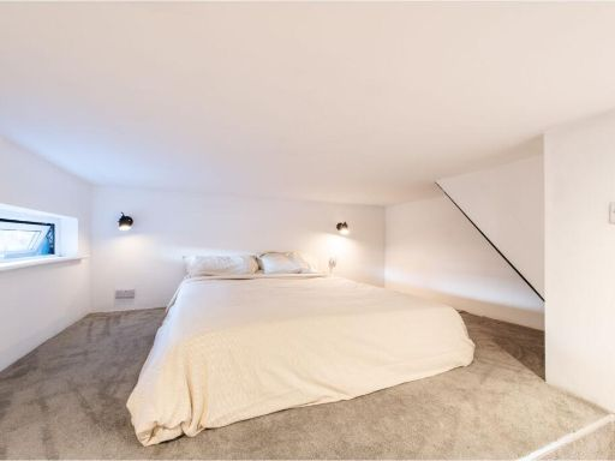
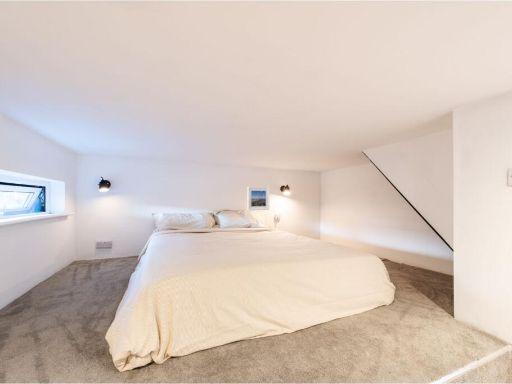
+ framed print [247,186,270,211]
